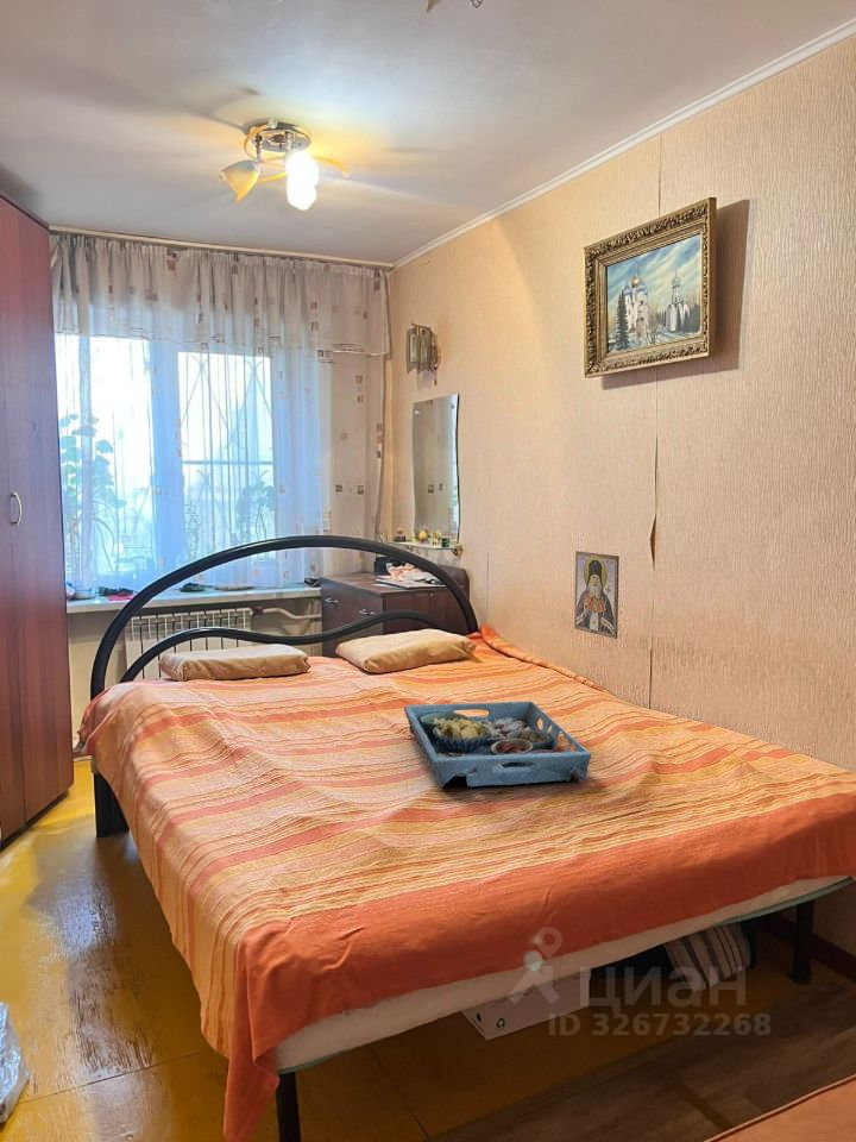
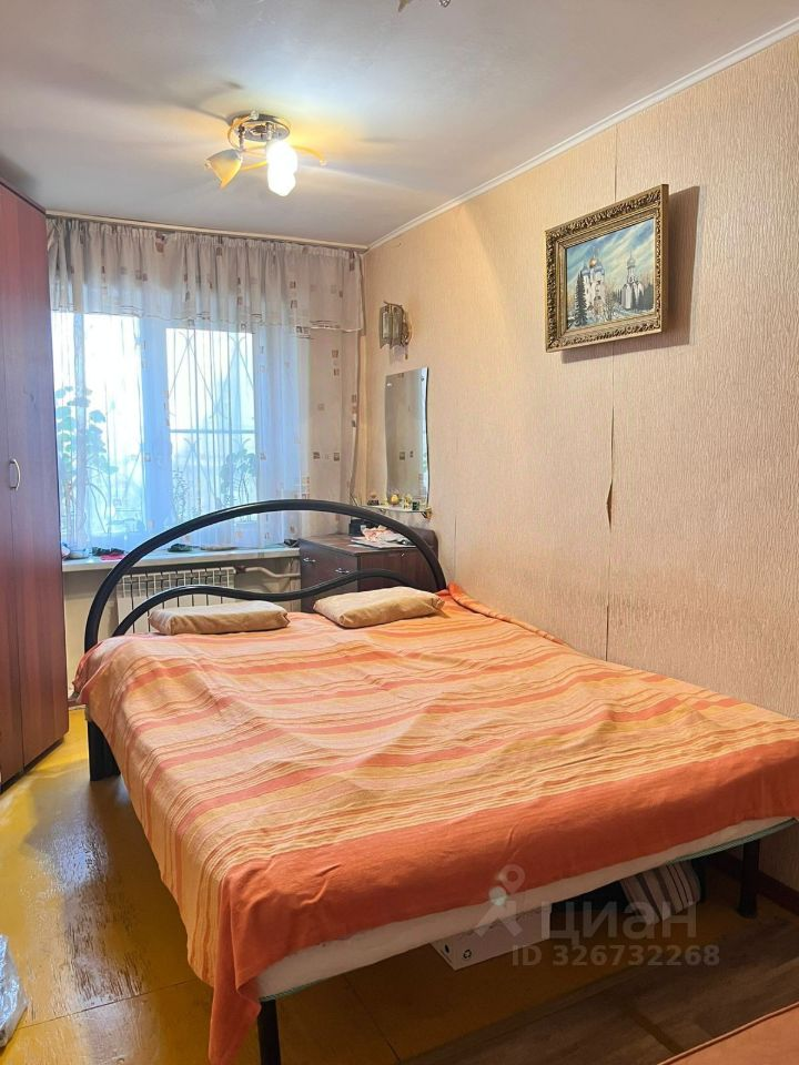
- serving tray [403,701,592,790]
- religious icon [573,550,621,640]
